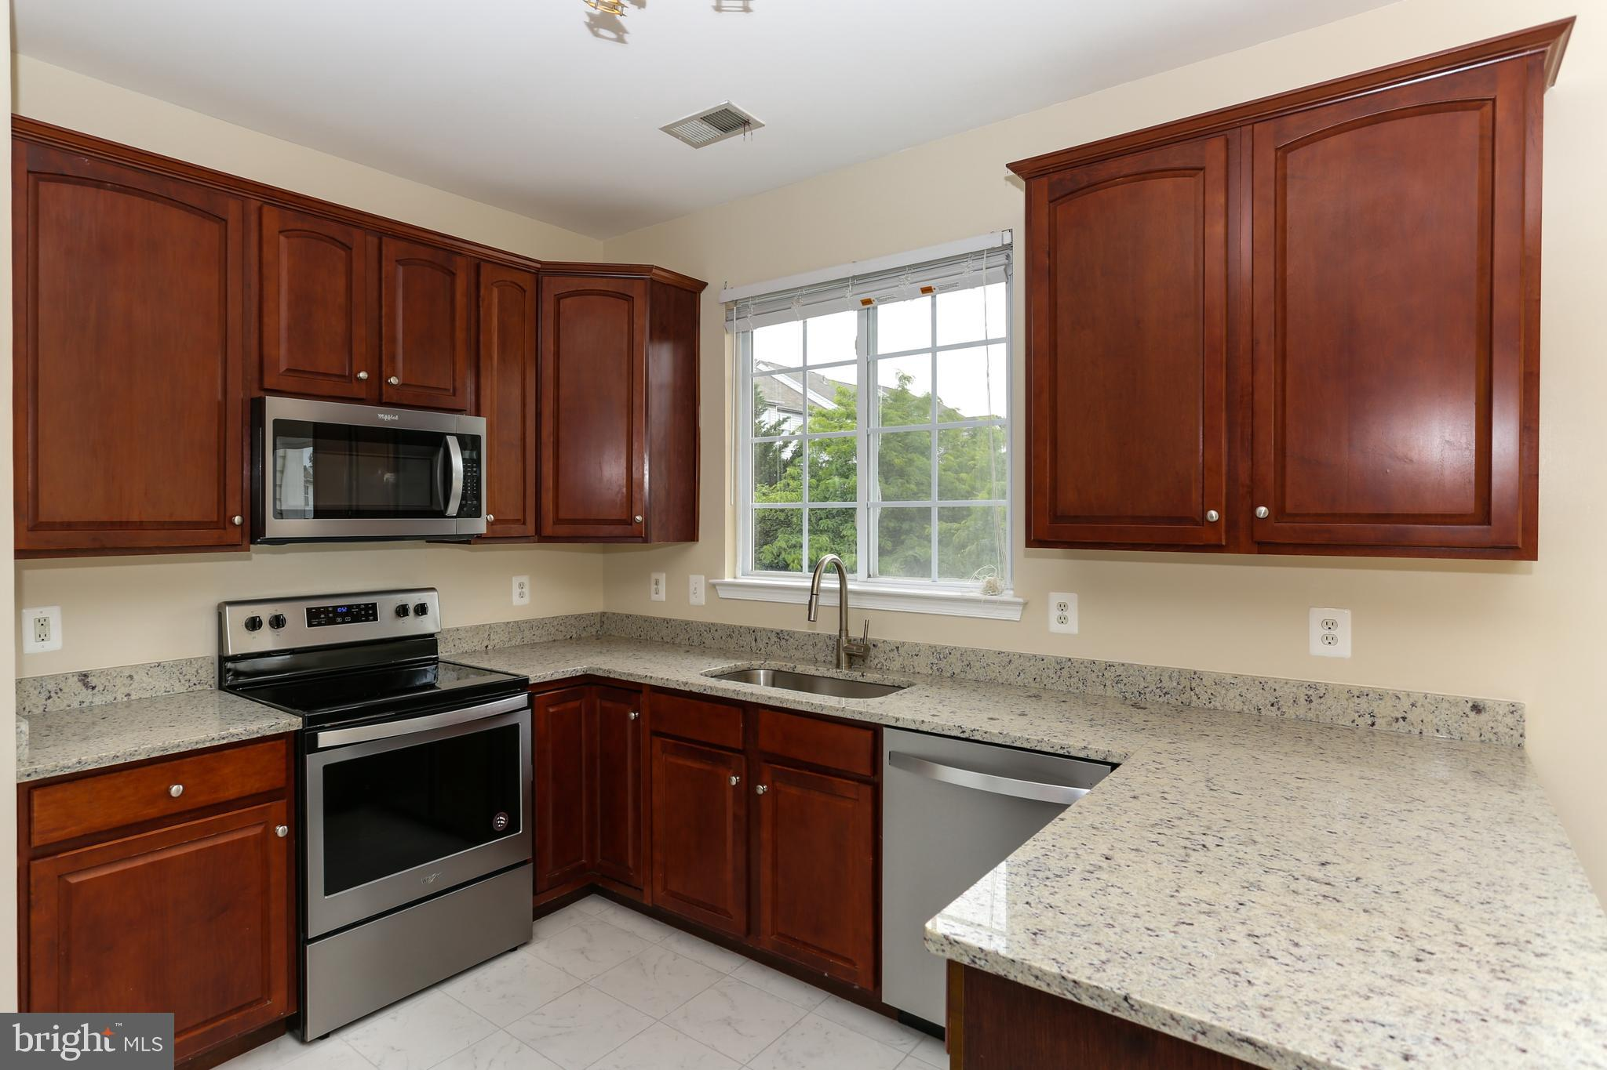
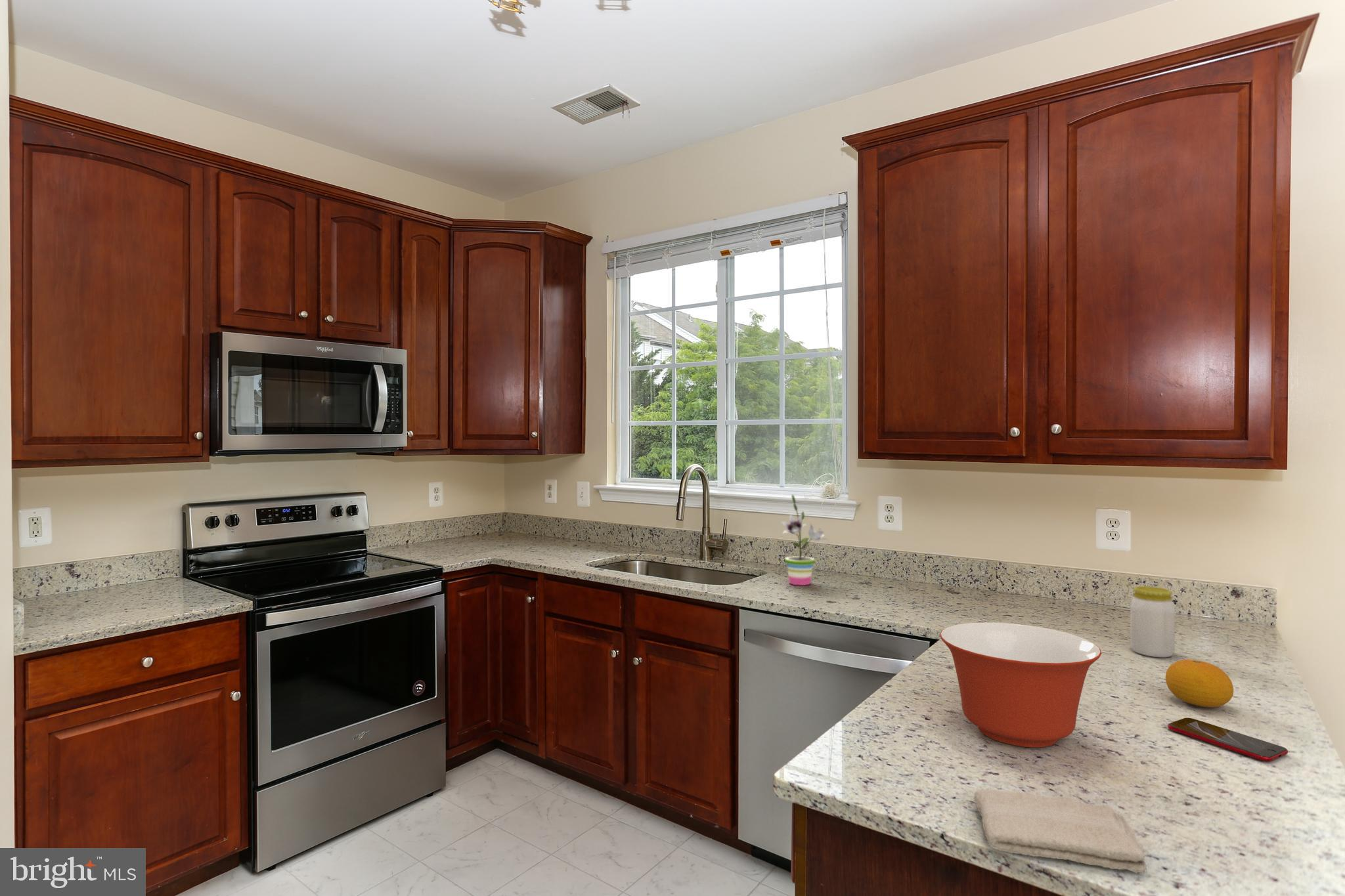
+ mixing bowl [939,622,1103,748]
+ fruit [1165,659,1234,708]
+ jar [1130,586,1176,658]
+ washcloth [973,788,1149,874]
+ potted plant [780,494,829,586]
+ smartphone [1167,717,1289,762]
